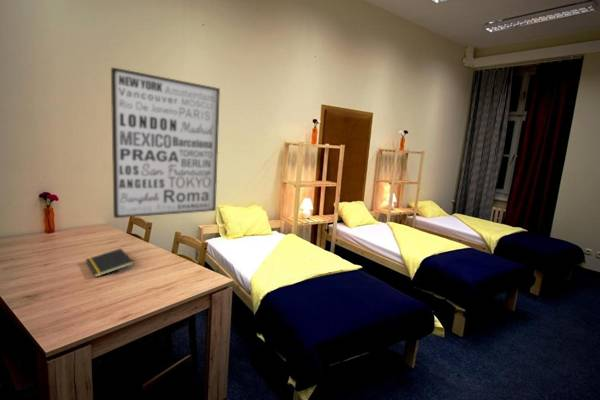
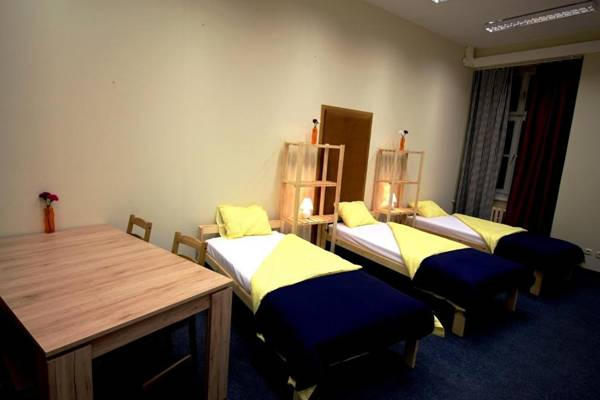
- wall art [110,66,221,219]
- notepad [85,247,135,278]
